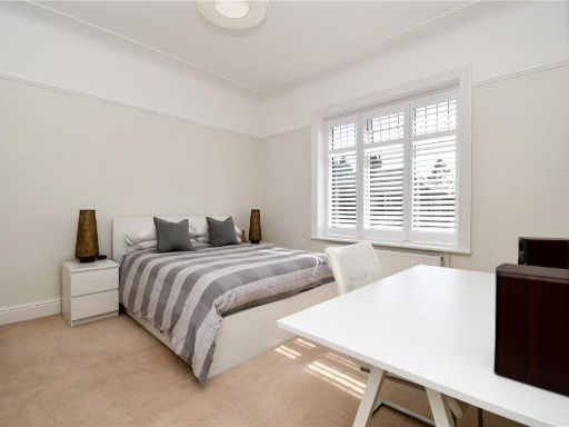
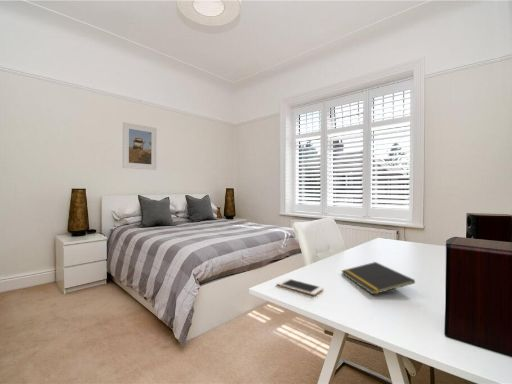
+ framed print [122,121,158,171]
+ cell phone [276,277,324,296]
+ notepad [341,261,416,296]
